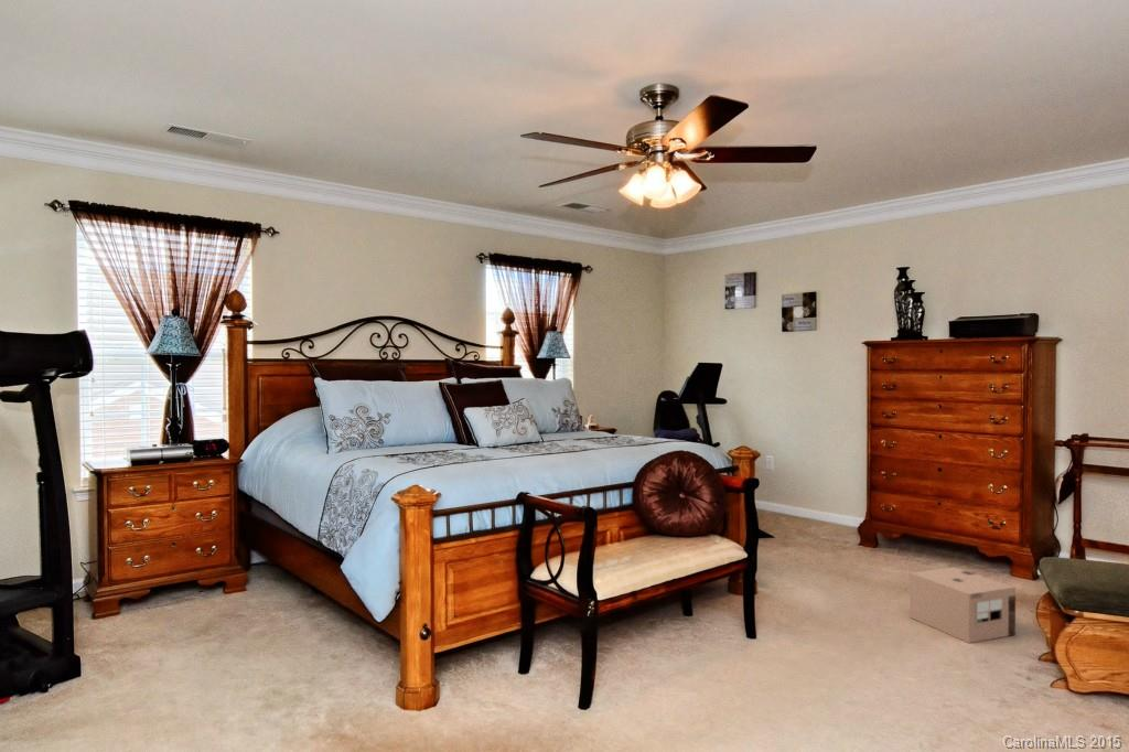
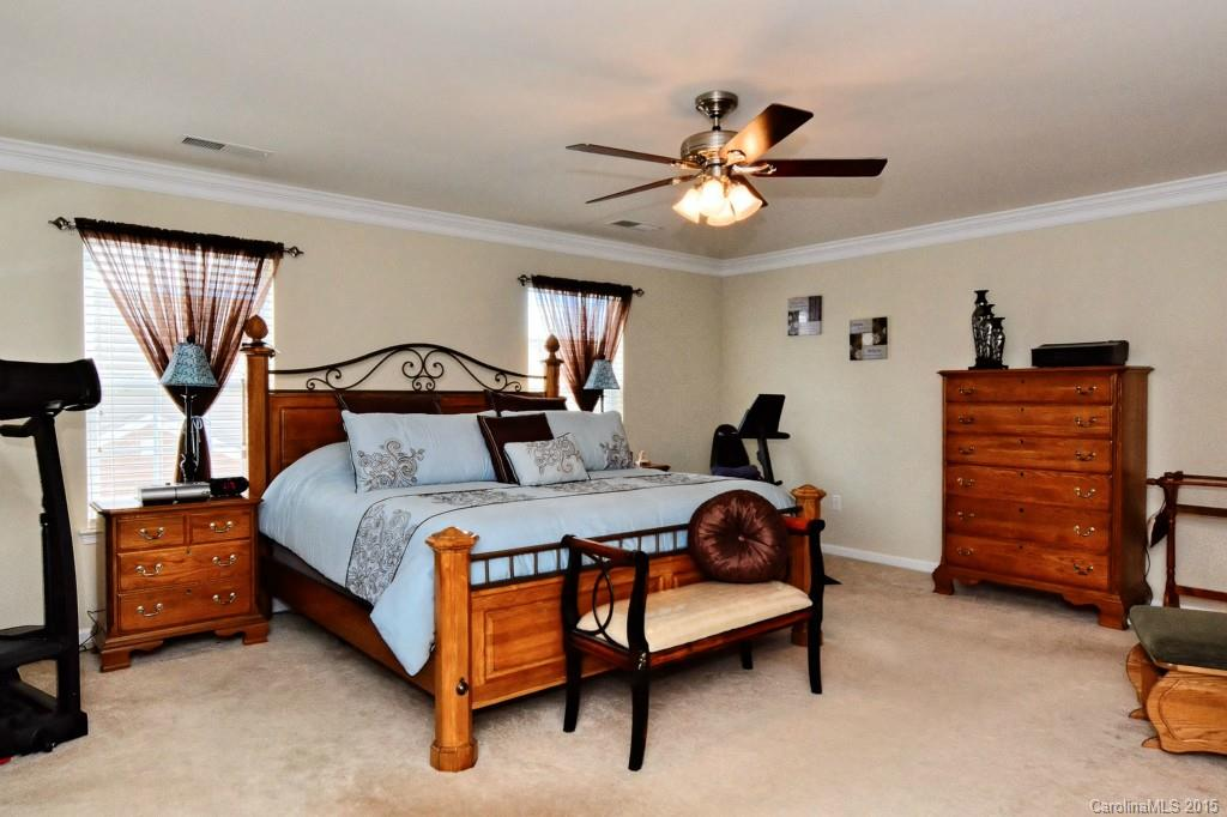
- cardboard box [908,566,1017,644]
